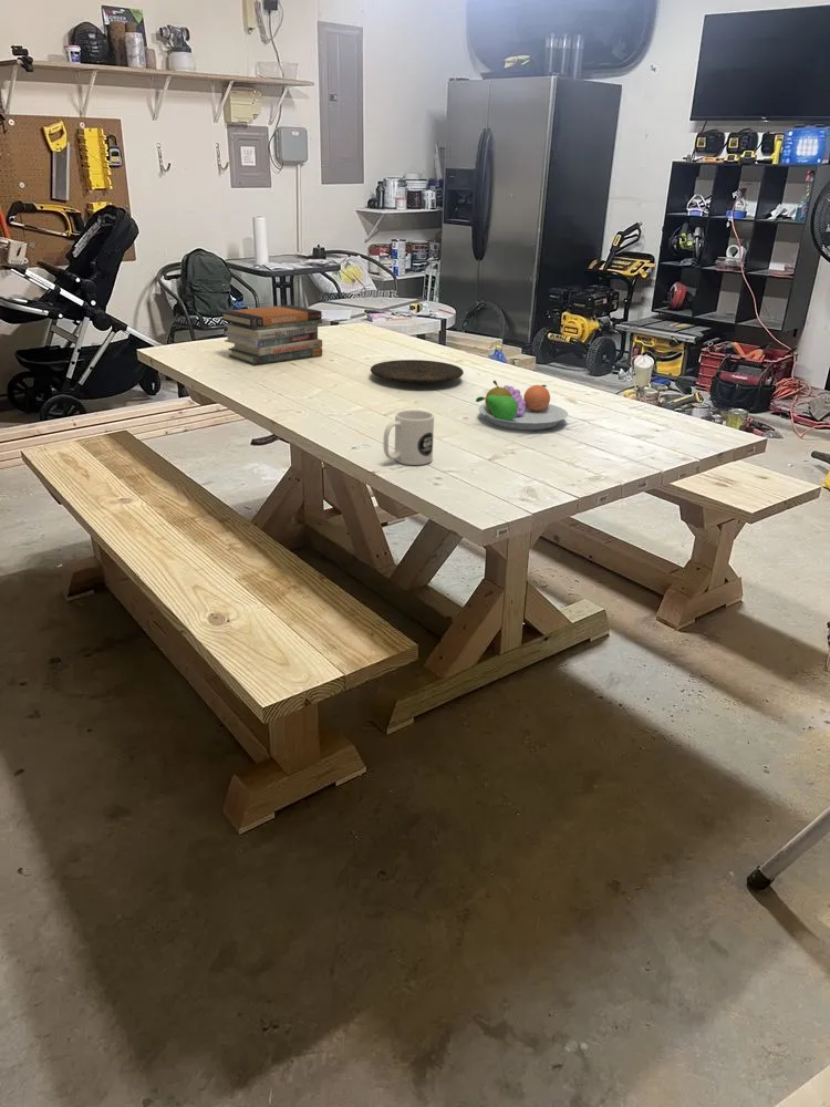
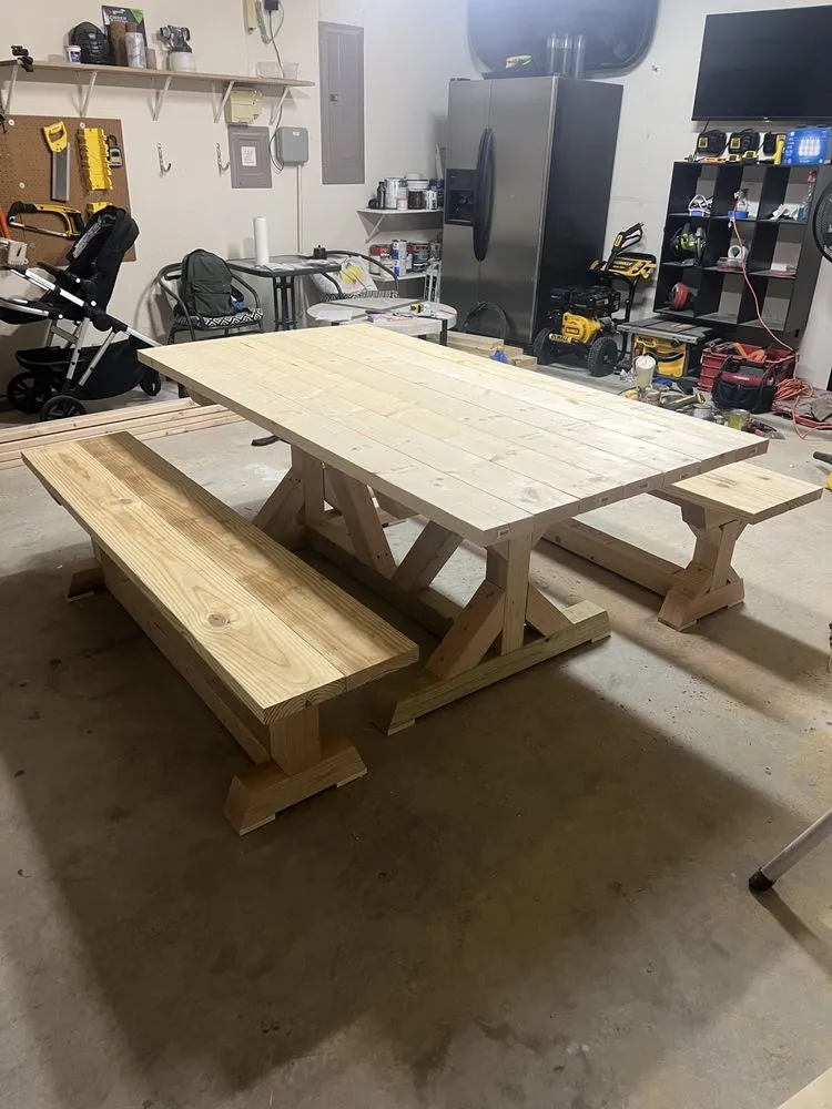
- fruit bowl [475,380,569,431]
- plate [370,359,465,385]
- mug [382,408,435,466]
- book stack [219,303,323,365]
